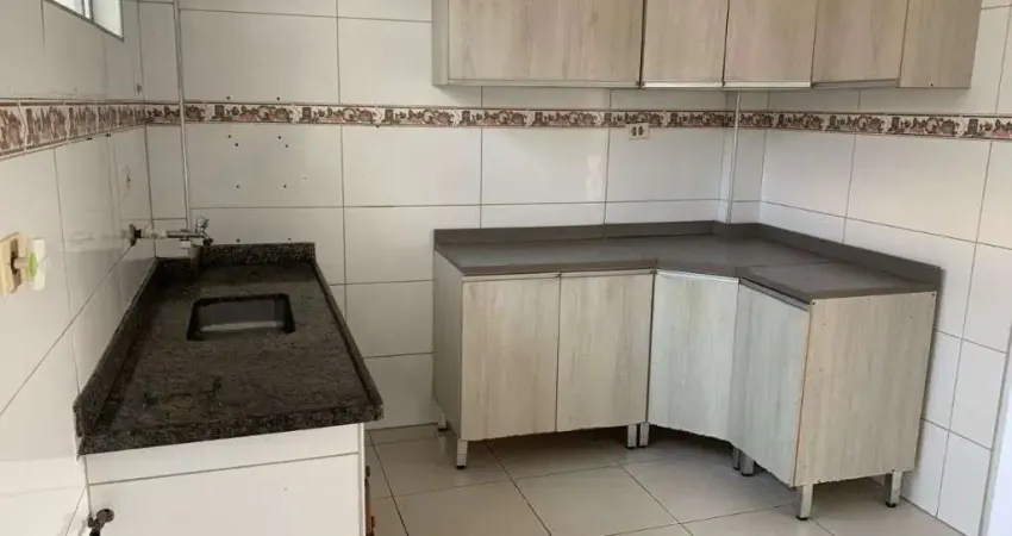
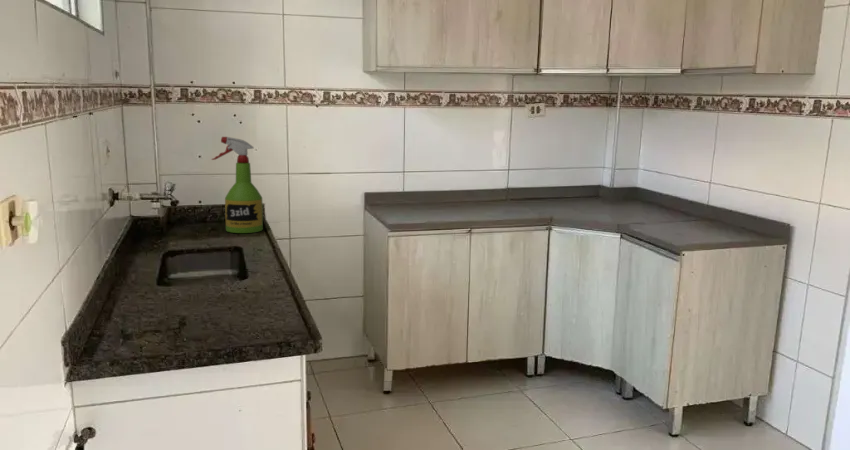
+ spray bottle [211,136,264,234]
